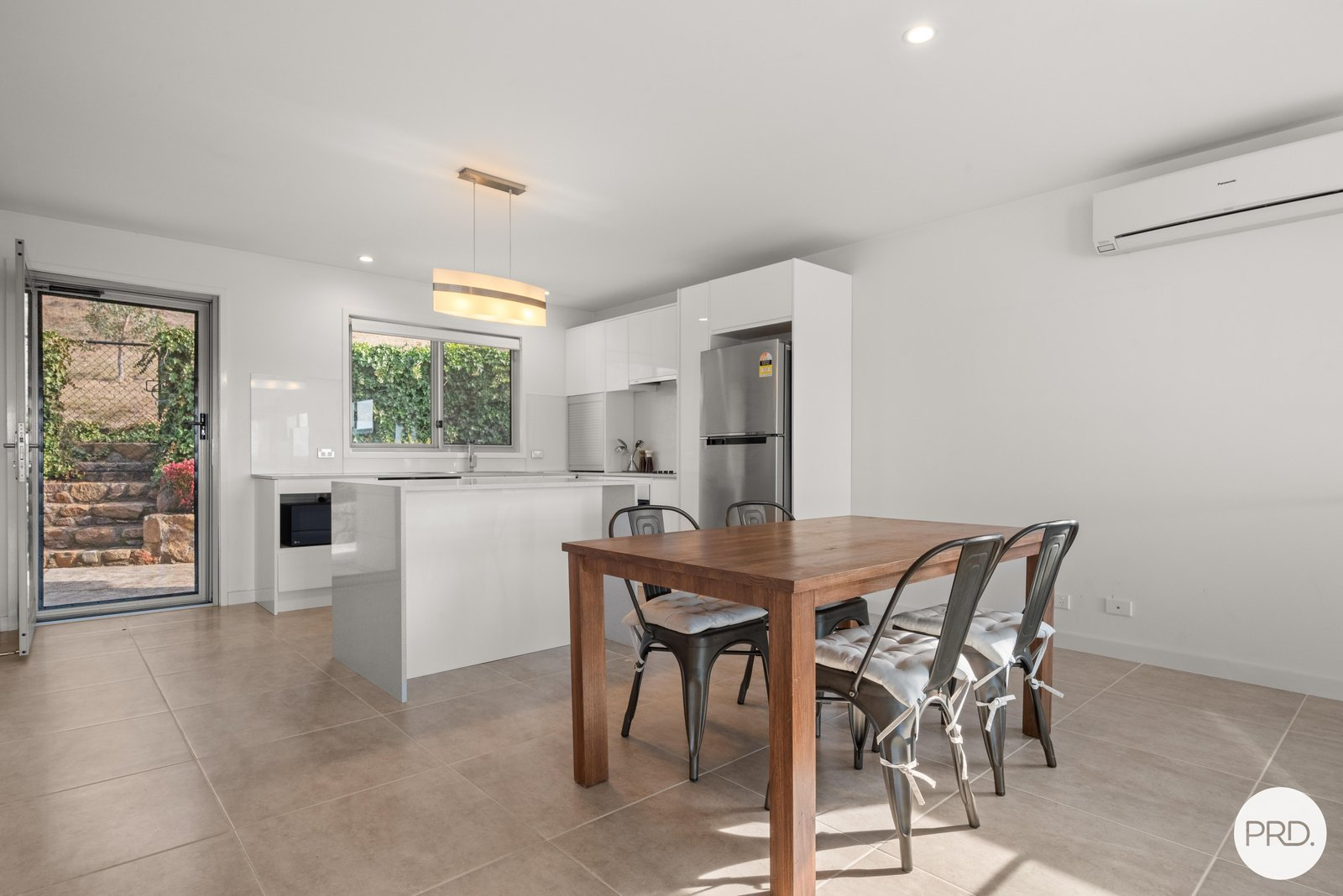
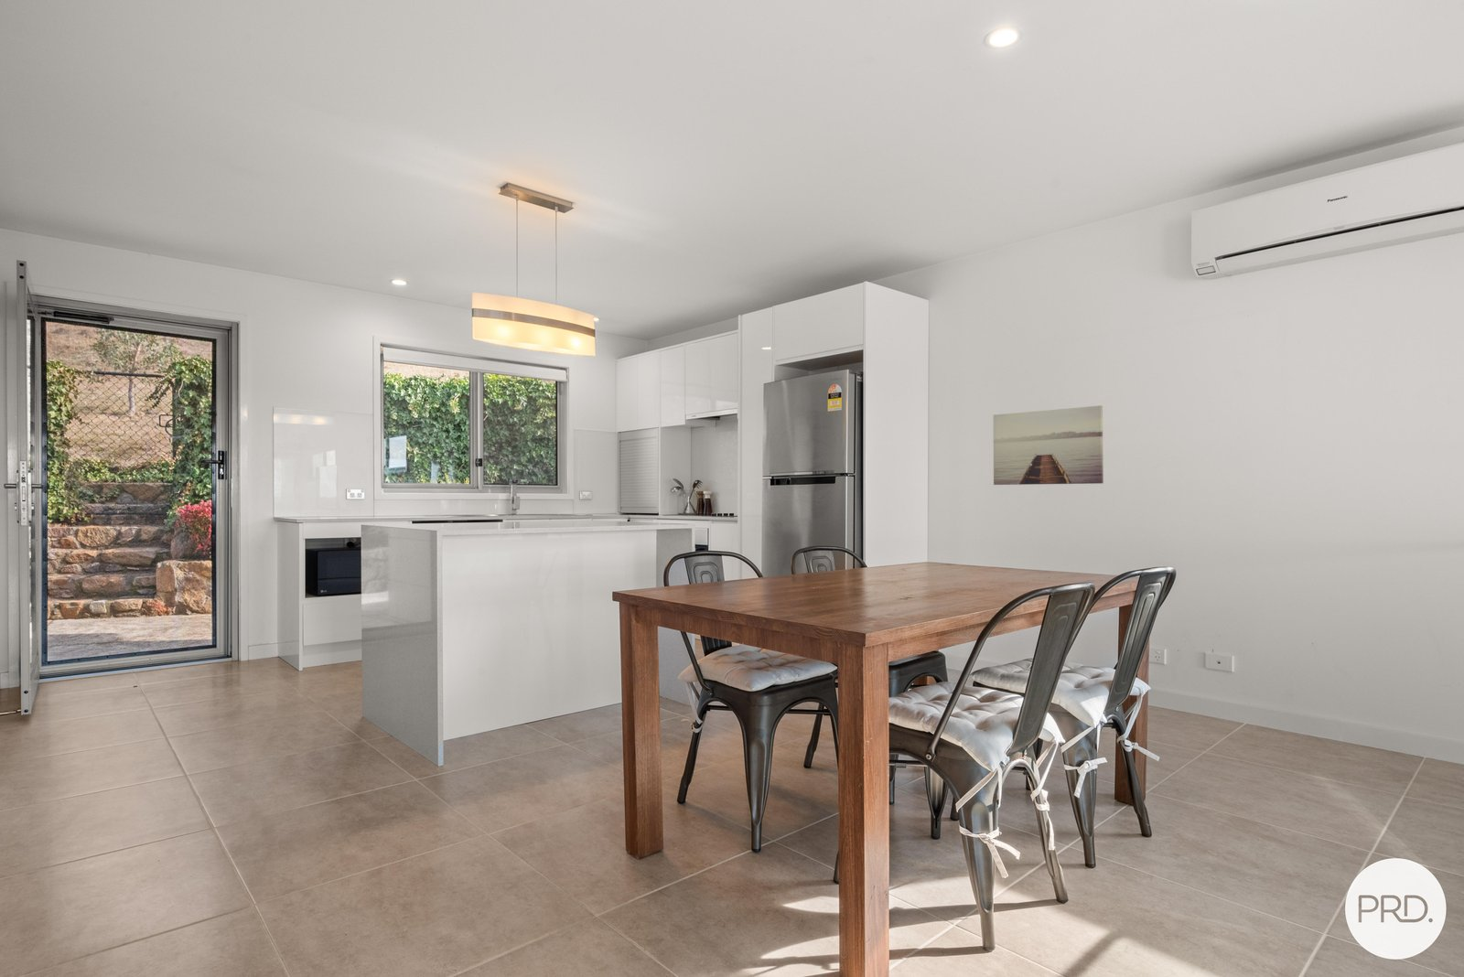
+ wall art [992,405,1104,485]
